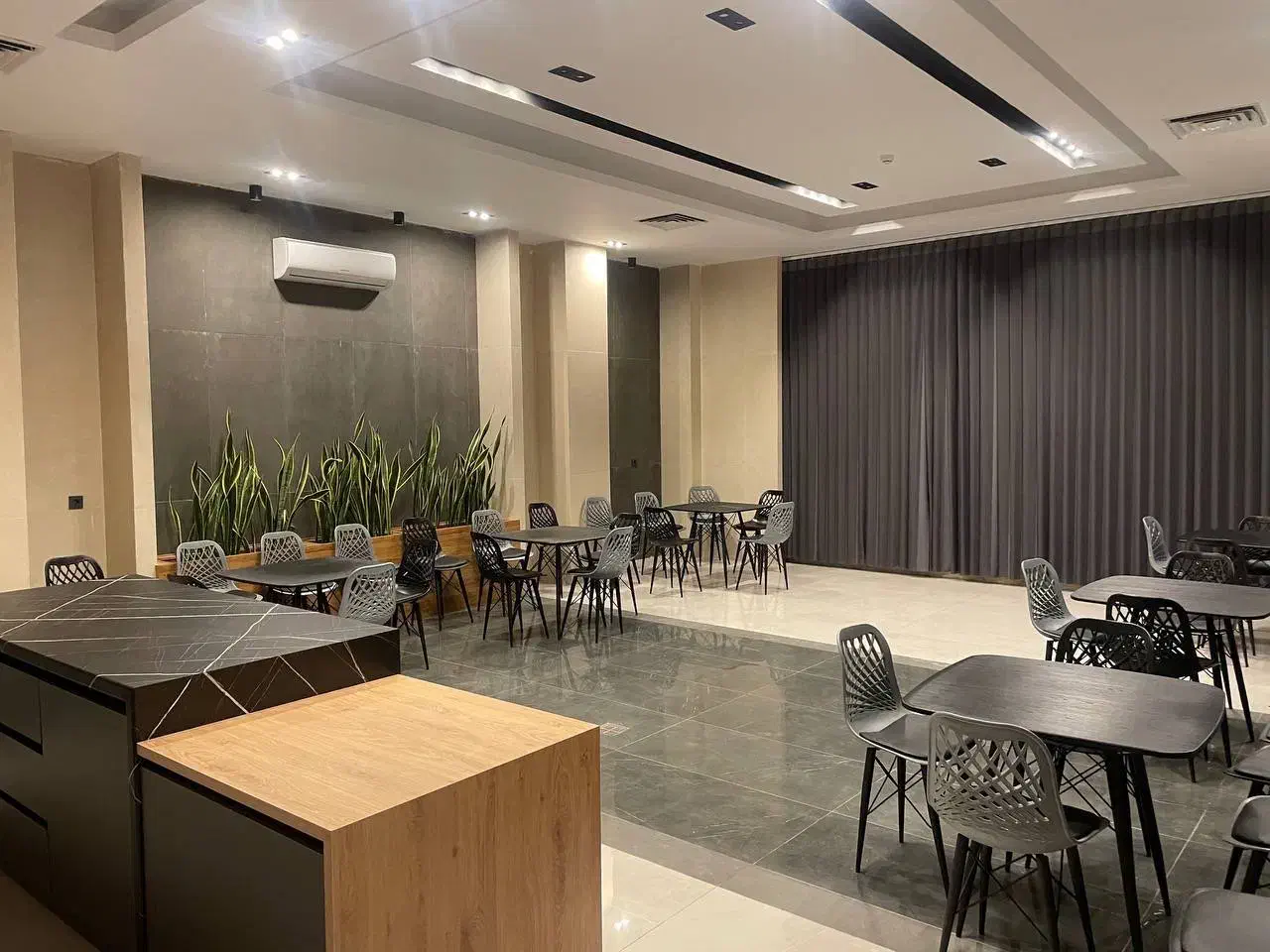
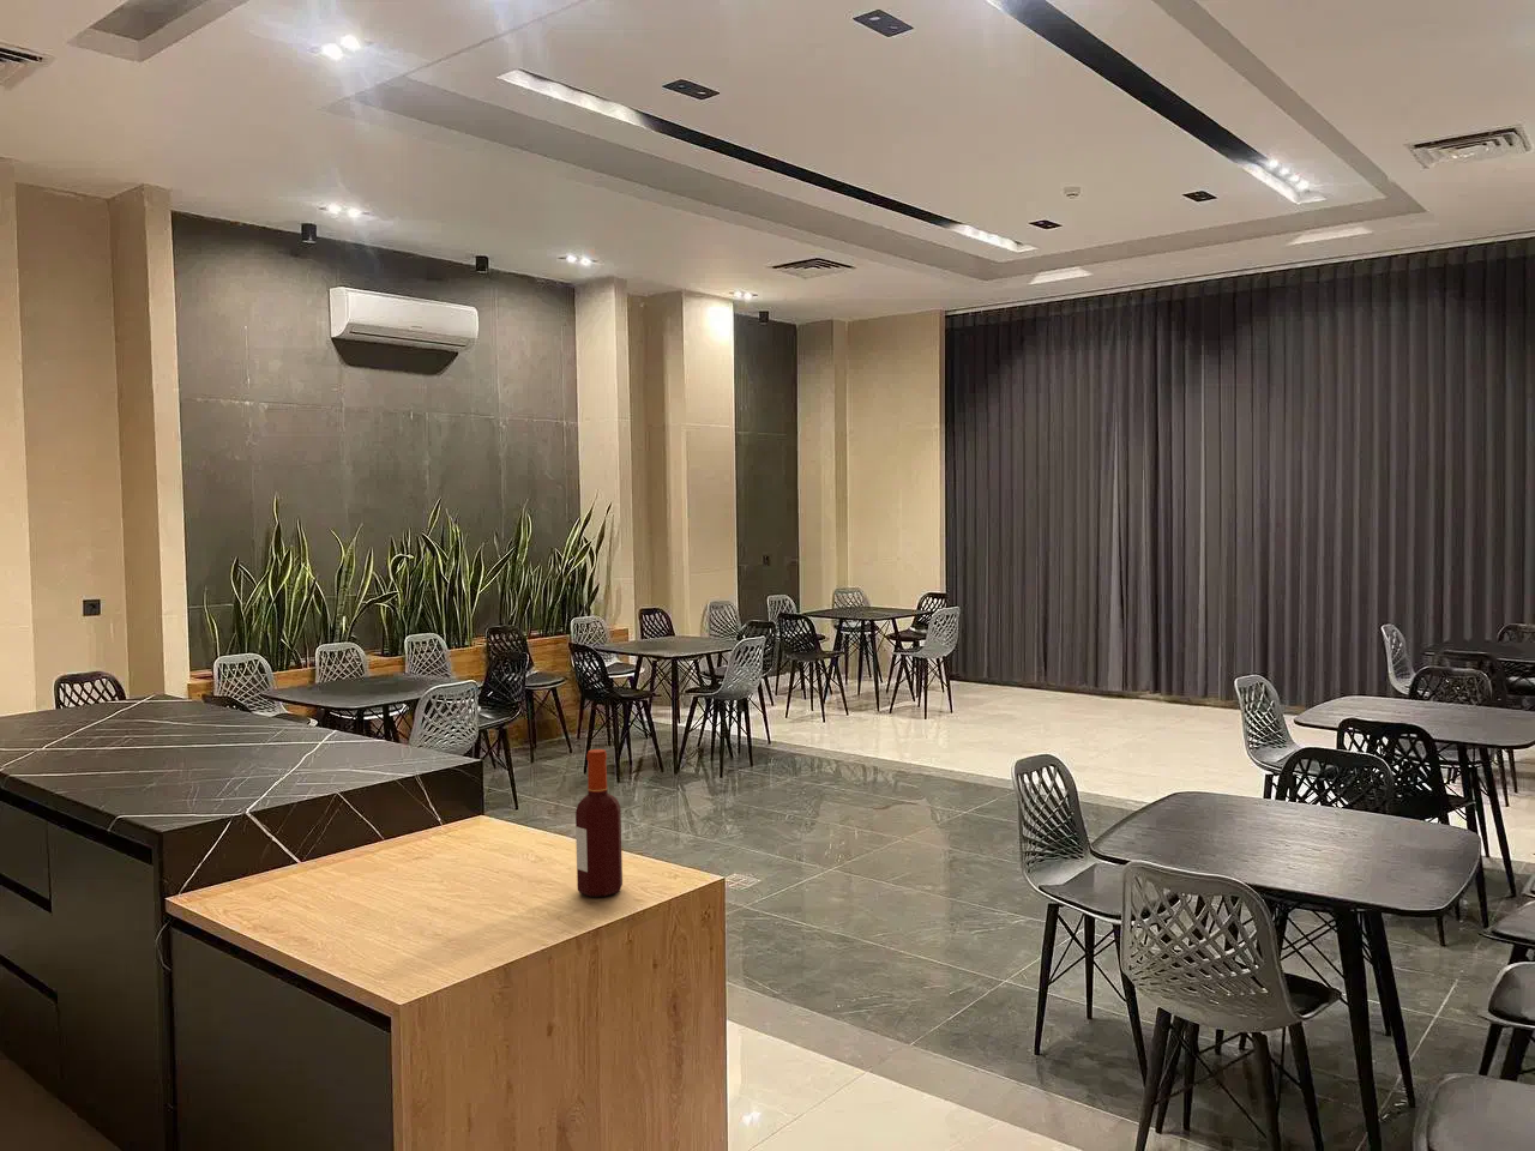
+ bottle [574,748,624,898]
